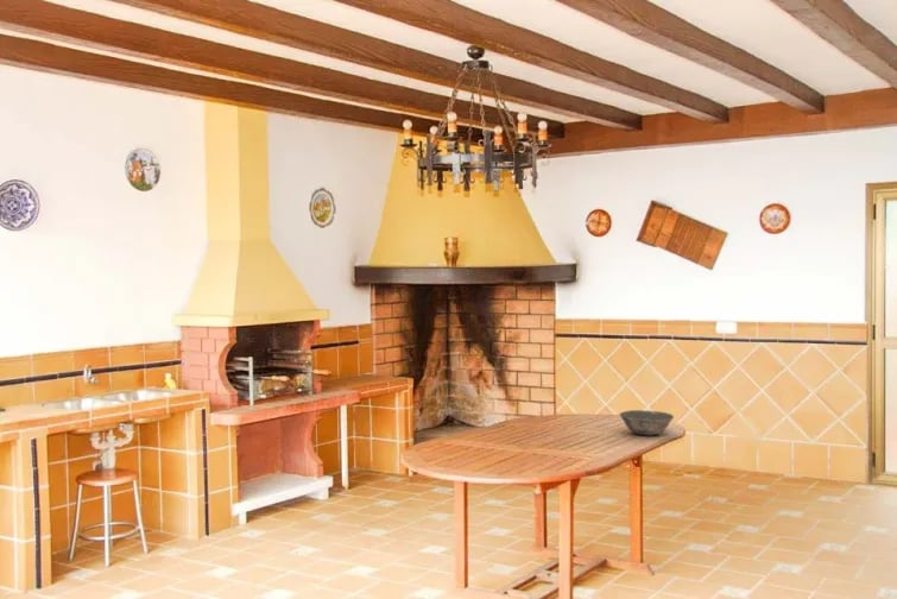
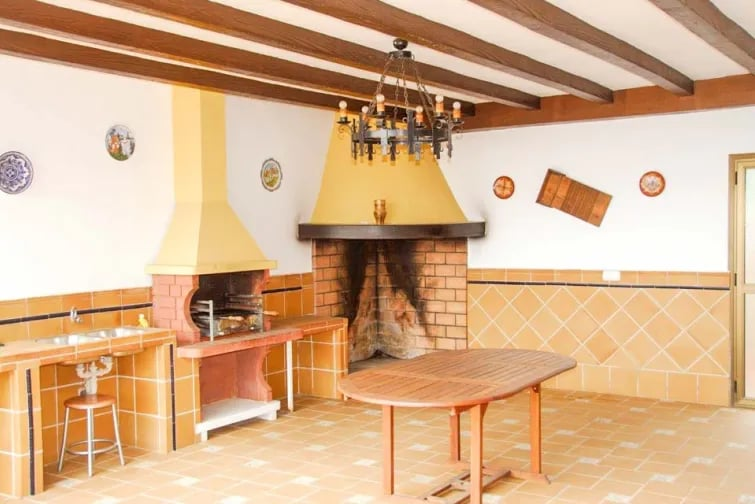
- bowl [619,409,675,437]
